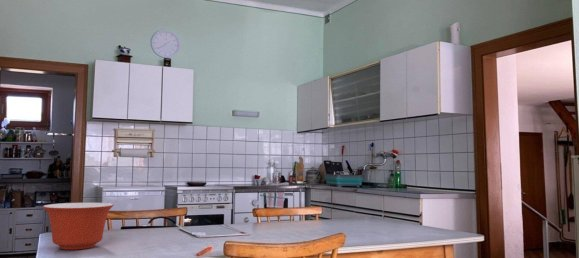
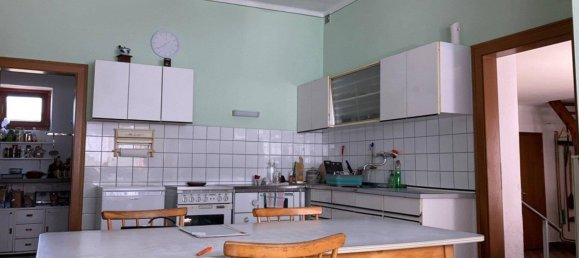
- mixing bowl [42,202,115,251]
